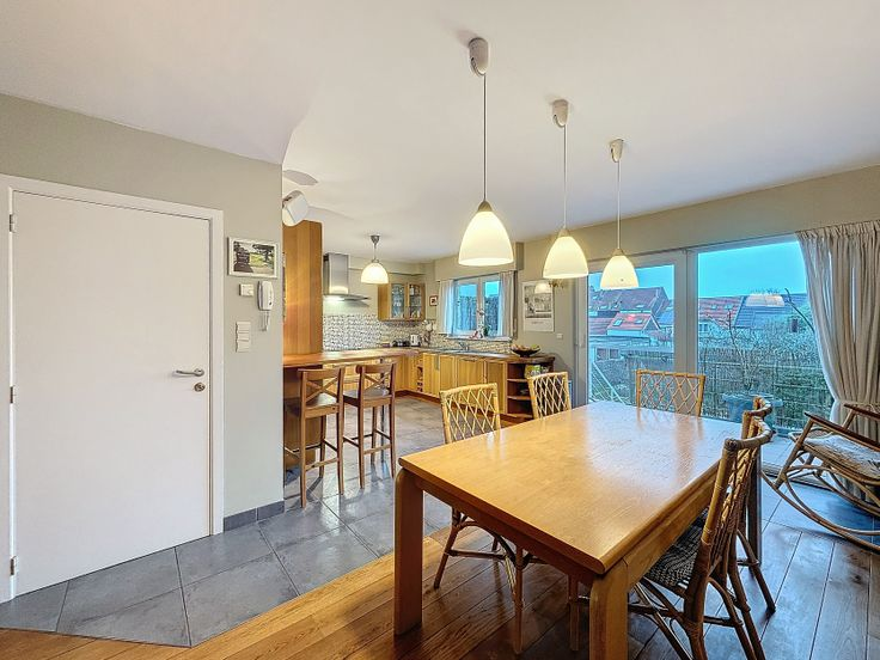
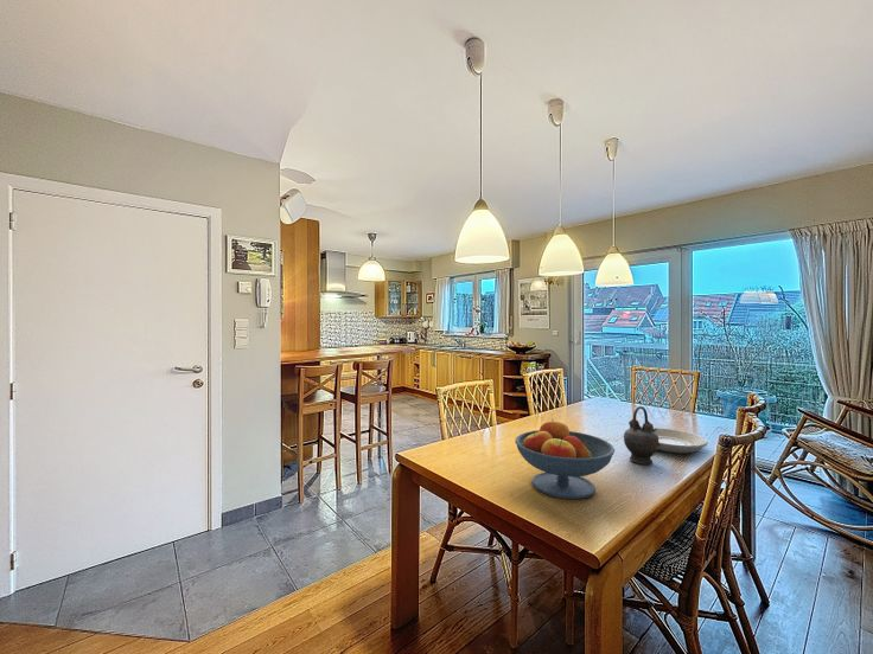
+ fruit bowl [514,418,616,500]
+ teapot [623,405,661,466]
+ plate [654,427,708,454]
